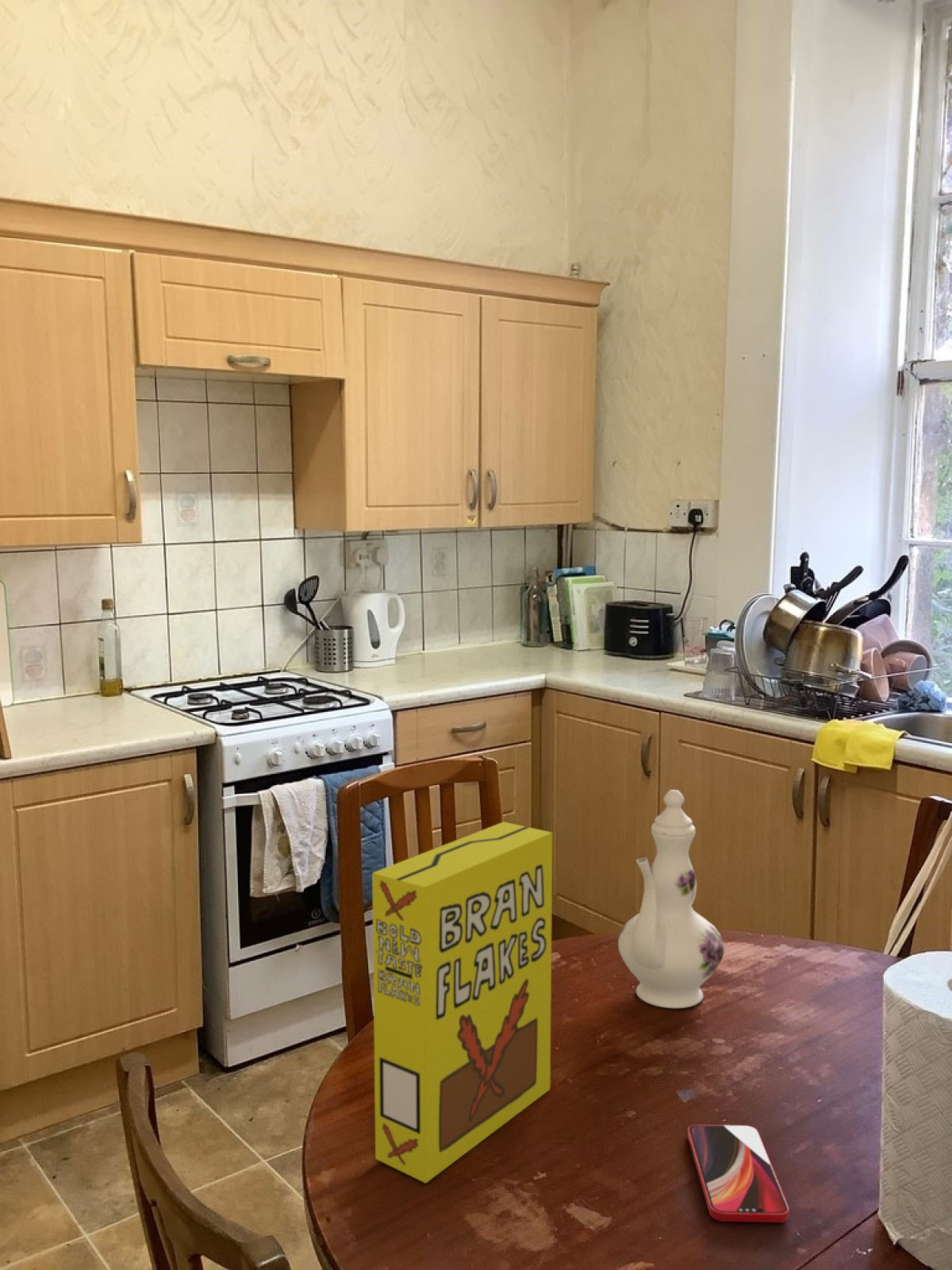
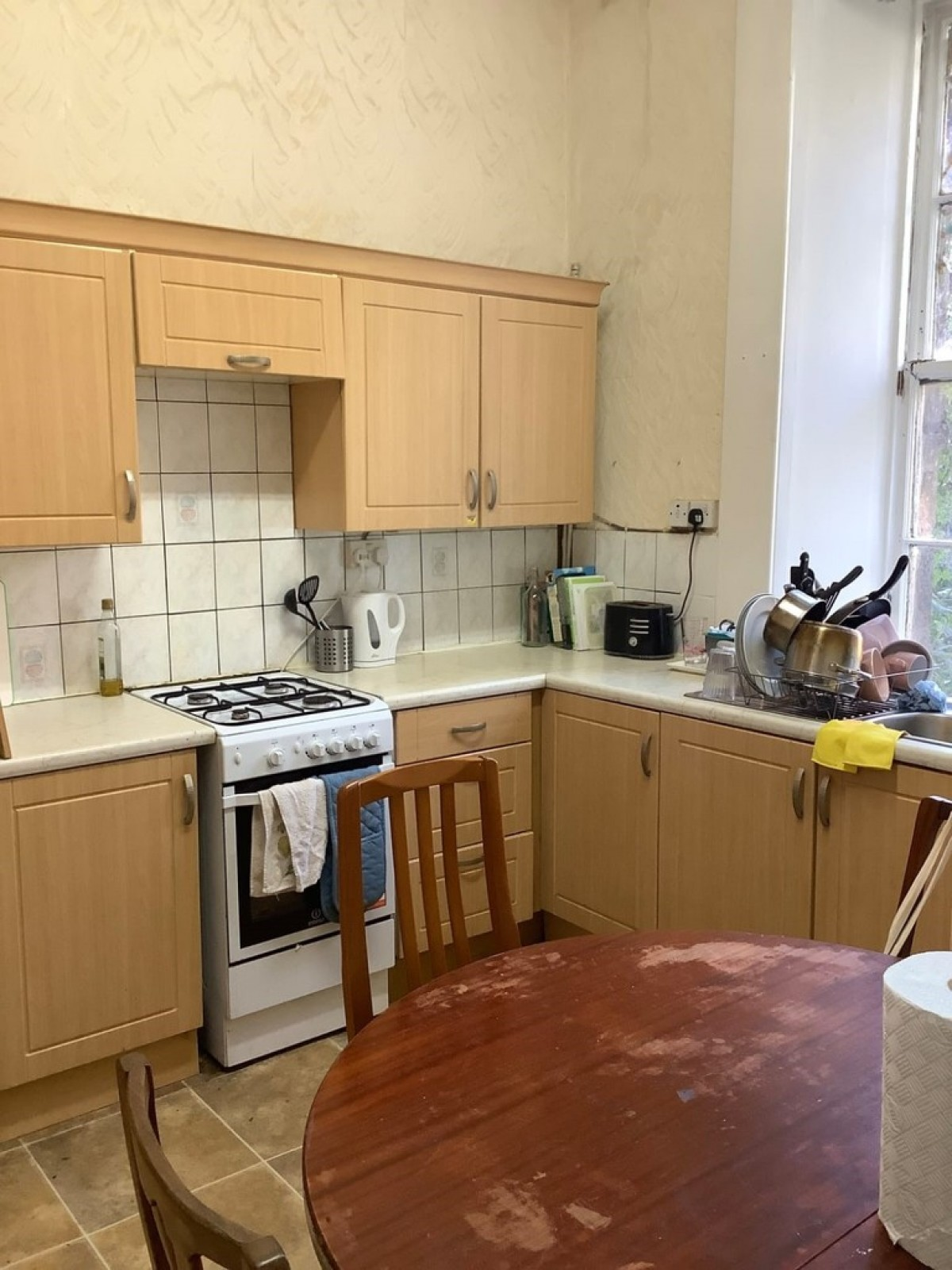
- cereal box [371,821,553,1184]
- smartphone [687,1124,790,1223]
- chinaware [617,789,725,1009]
